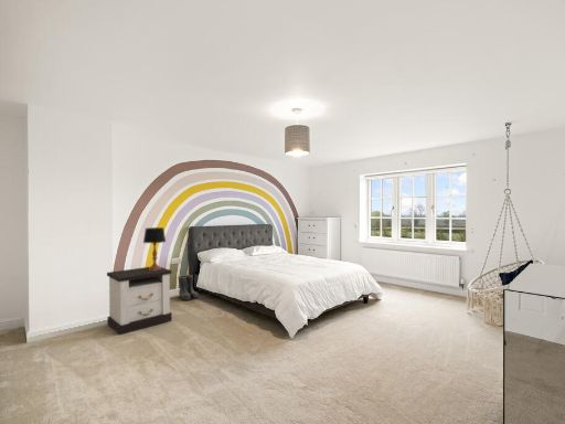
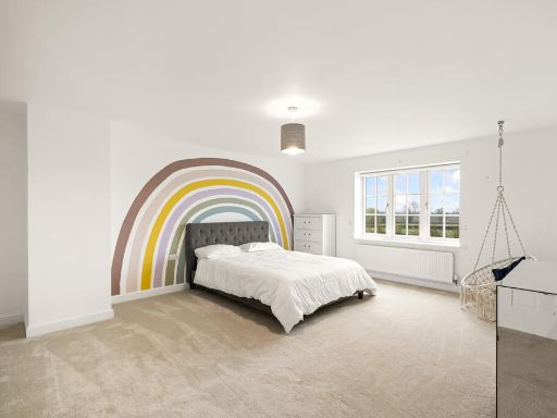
- table lamp [142,226,167,271]
- nightstand [106,266,173,336]
- boots [177,274,201,301]
